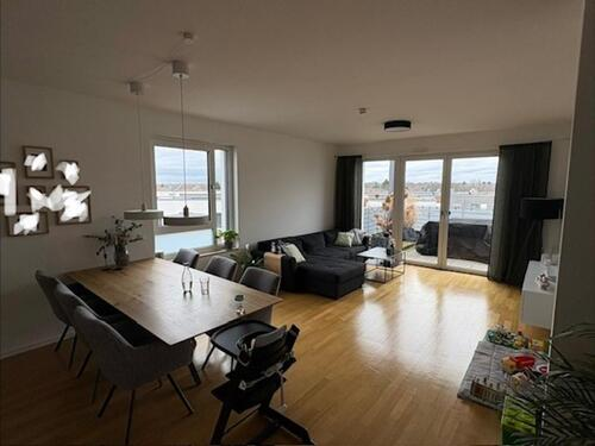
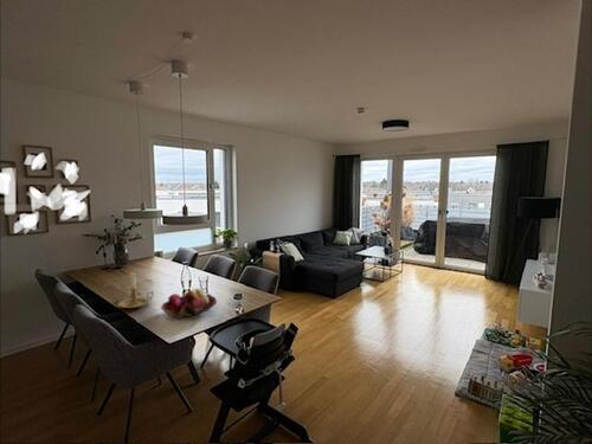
+ fruit basket [160,288,218,320]
+ candle holder [117,271,155,309]
